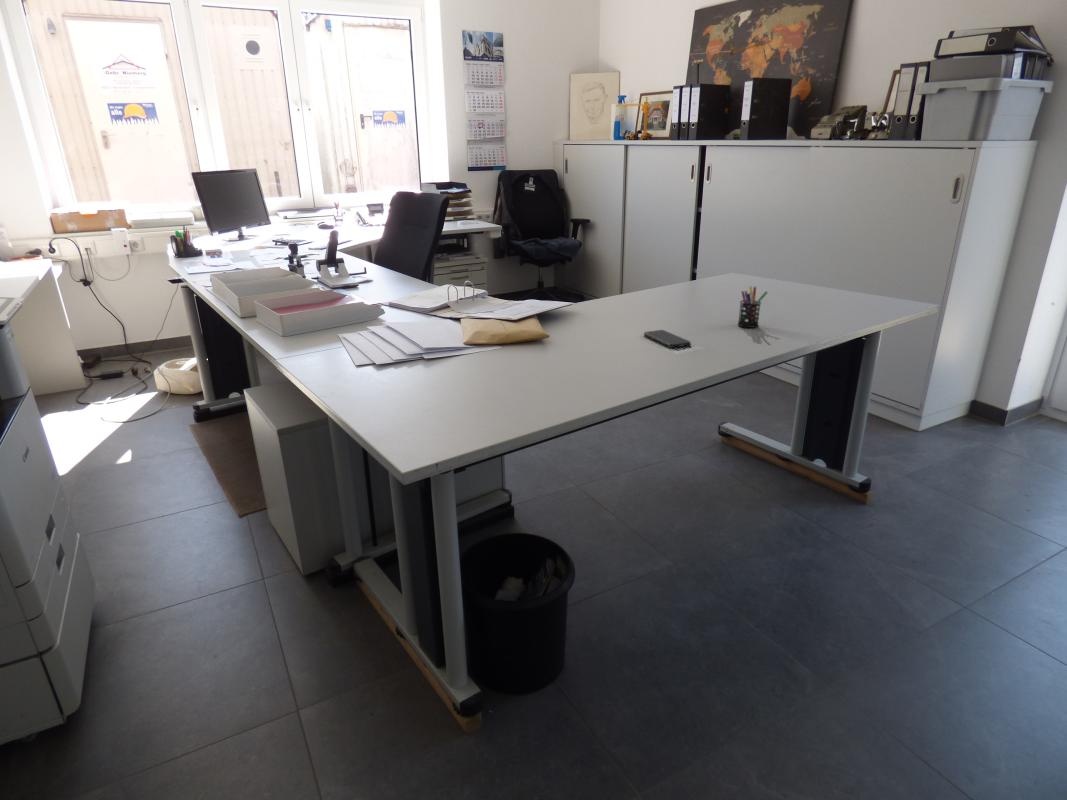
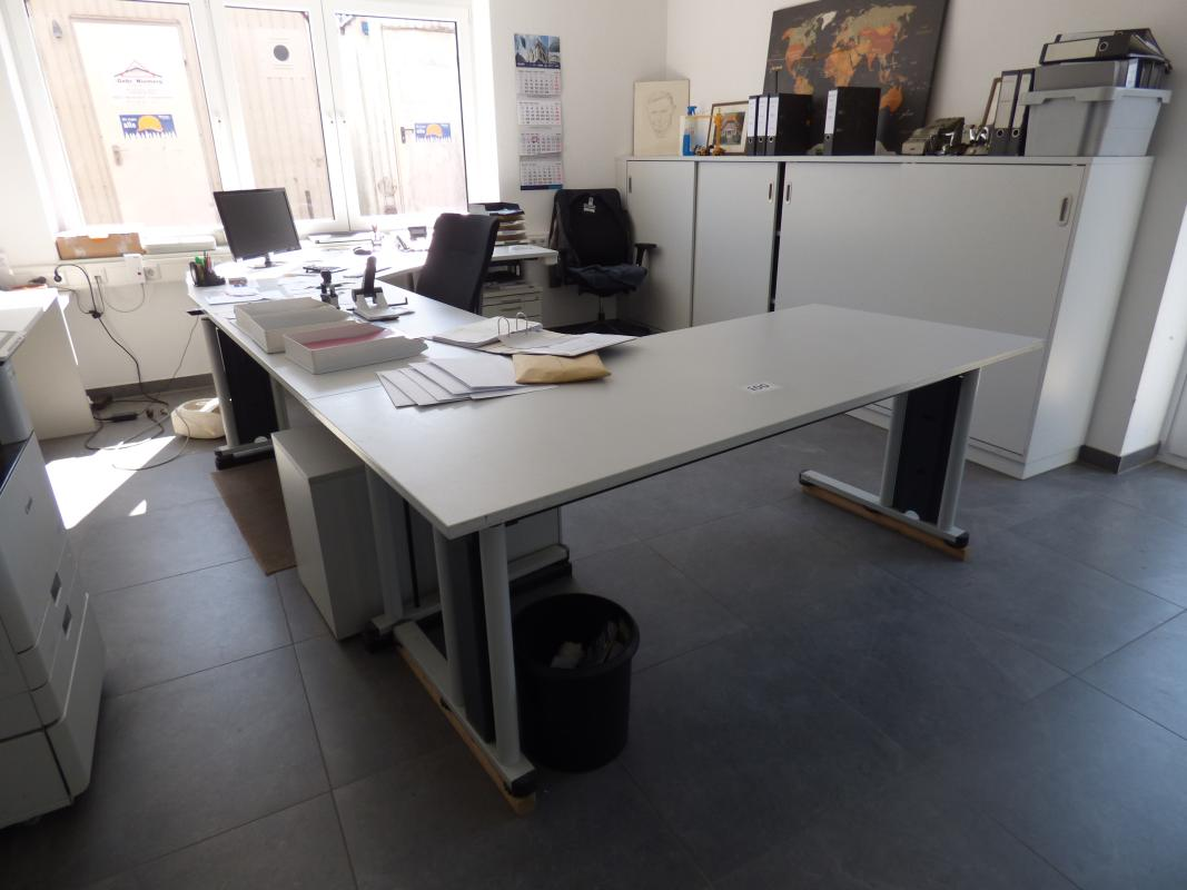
- pen holder [737,285,769,329]
- smartphone [643,329,692,349]
